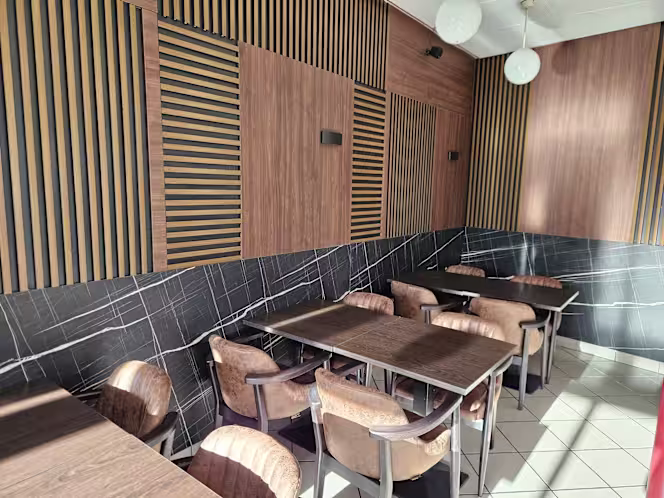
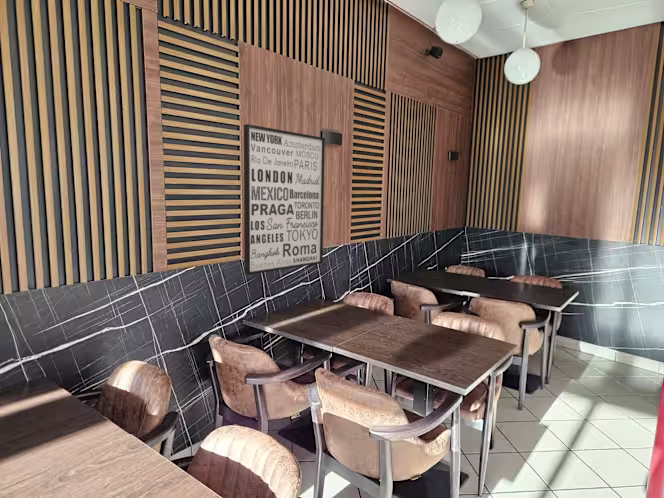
+ wall art [243,123,326,276]
